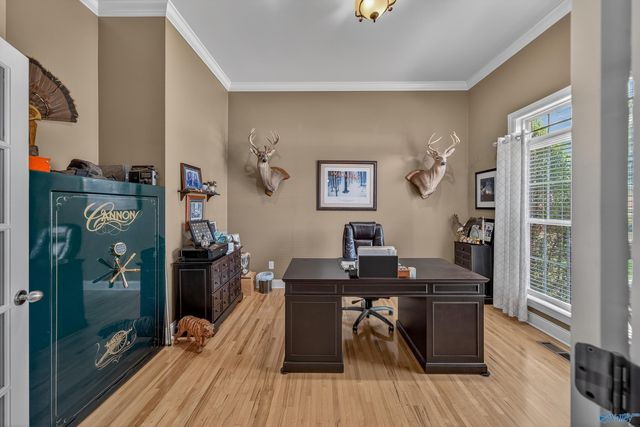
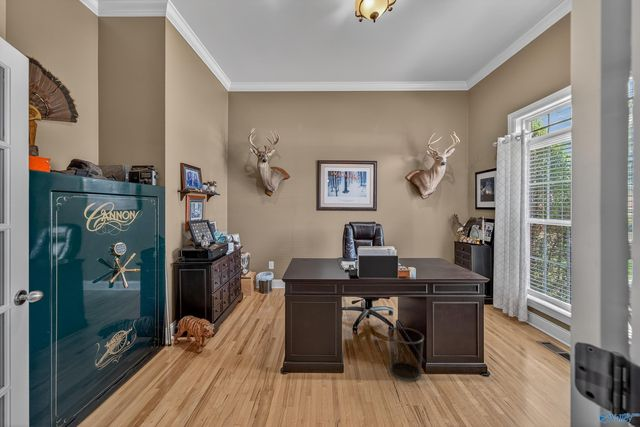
+ waste bin [386,326,425,382]
